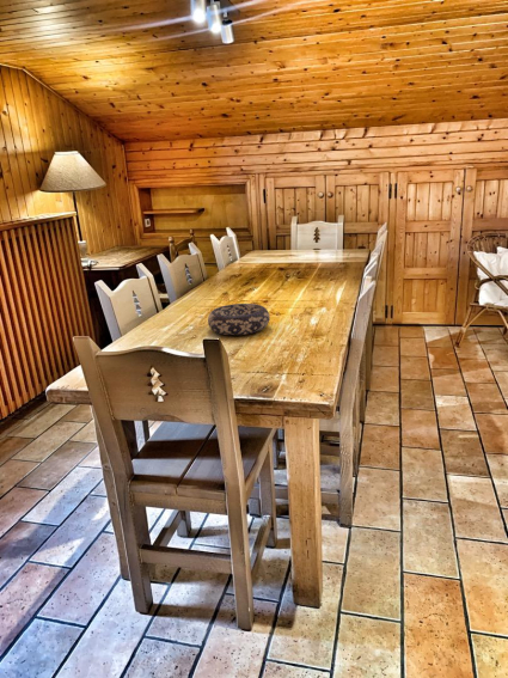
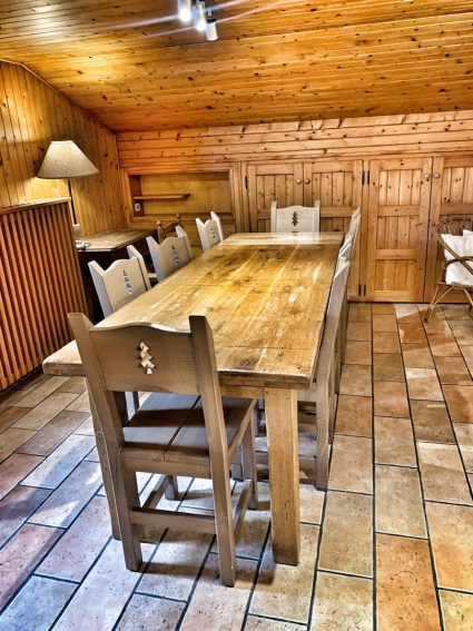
- decorative bowl [207,303,271,336]
